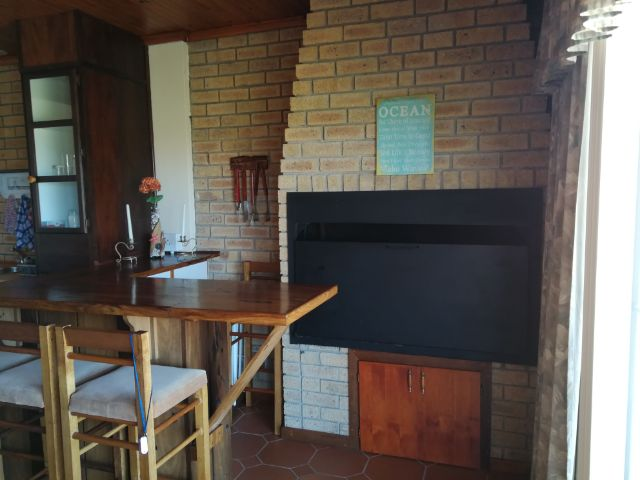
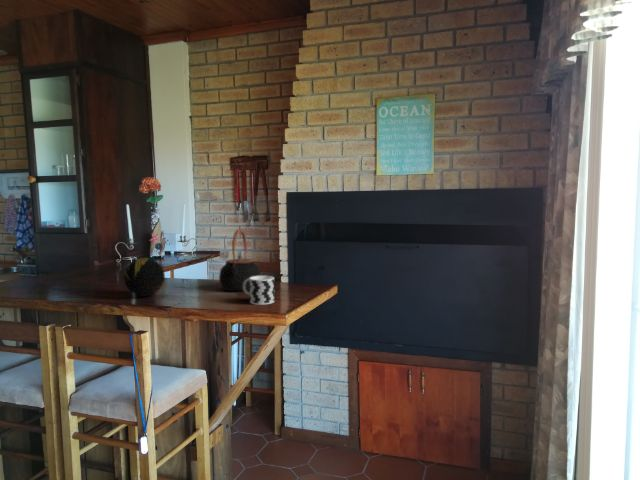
+ cup [243,275,276,306]
+ decorative orb [123,257,166,297]
+ teapot [218,228,262,292]
